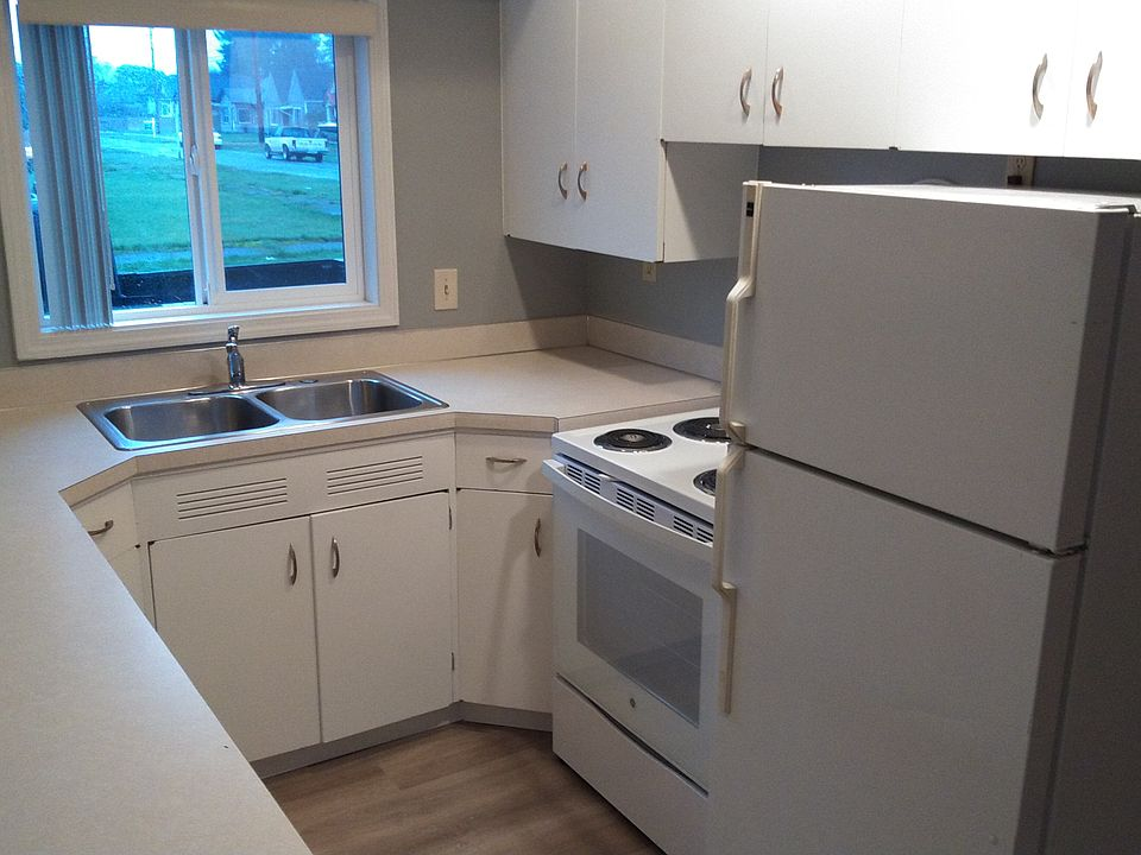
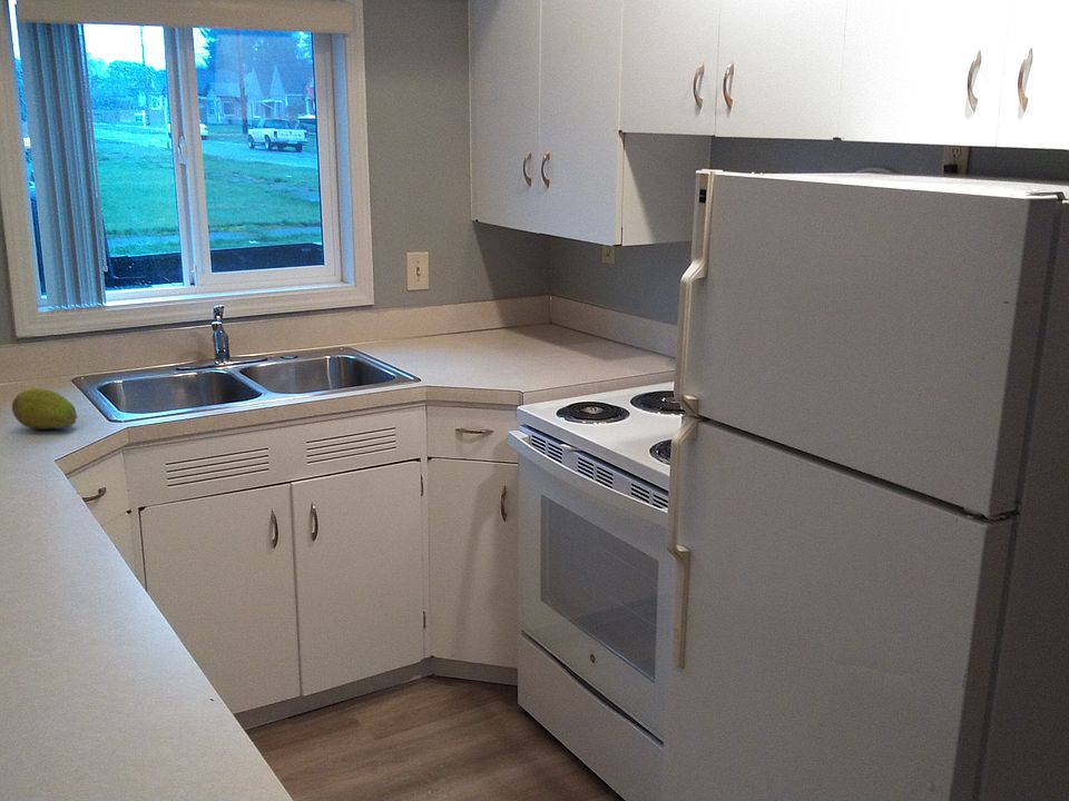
+ fruit [11,388,79,431]
